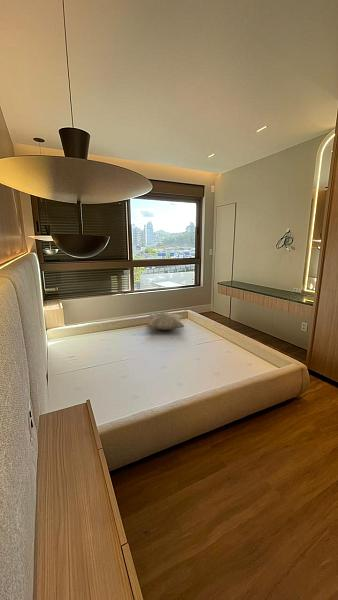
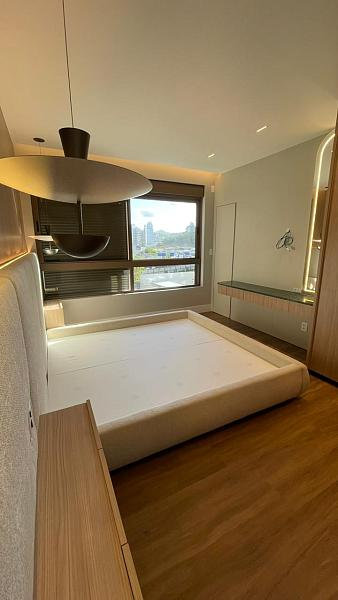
- decorative pillow [146,312,185,331]
